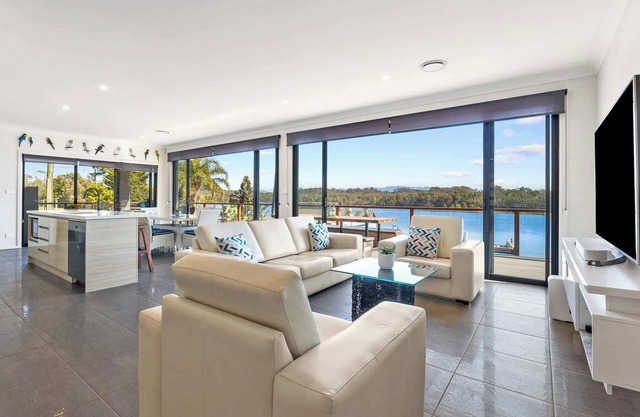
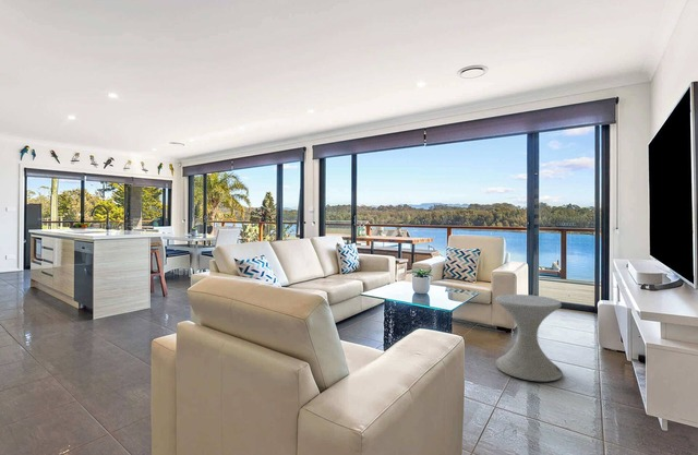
+ side table [494,294,563,383]
